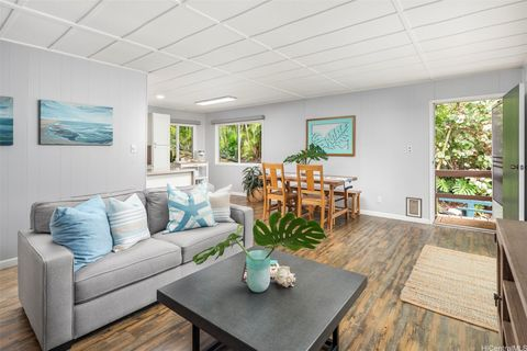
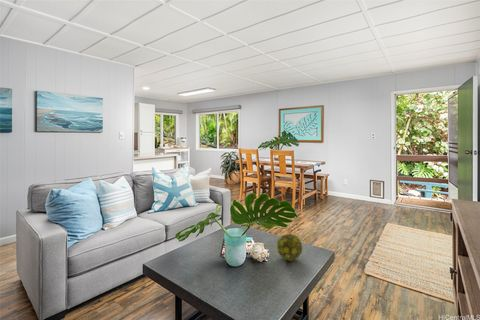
+ decorative ball [276,233,303,262]
